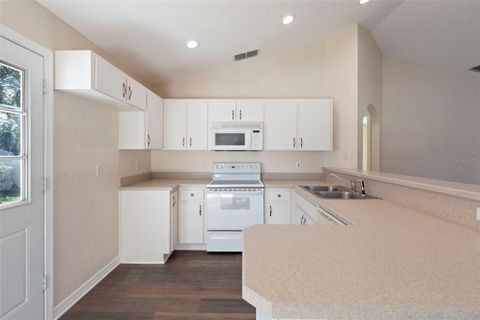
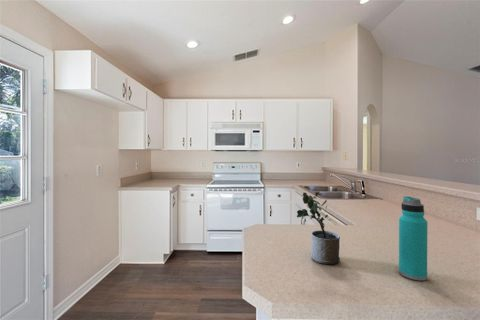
+ potted plant [296,191,341,265]
+ water bottle [398,195,429,282]
